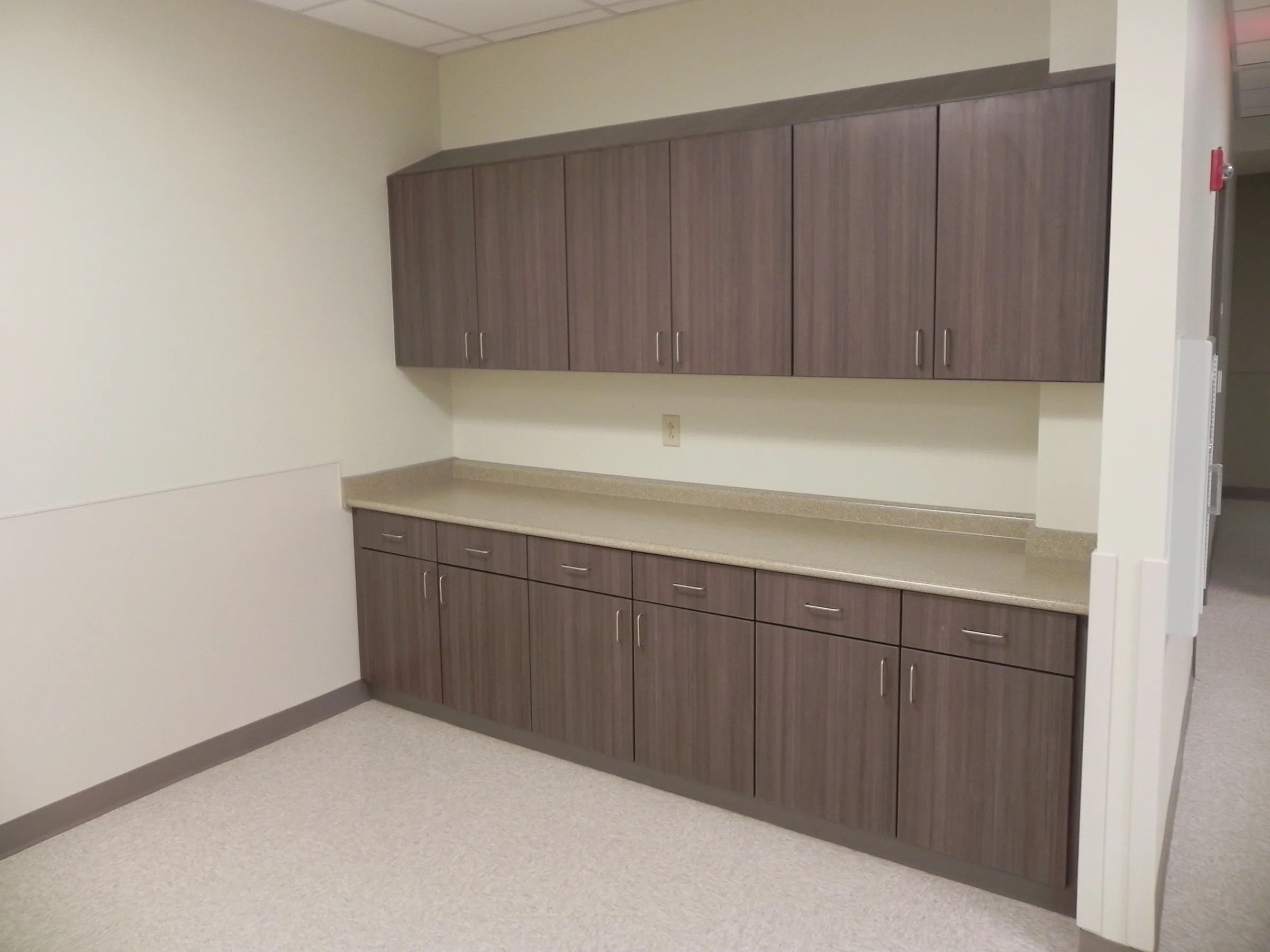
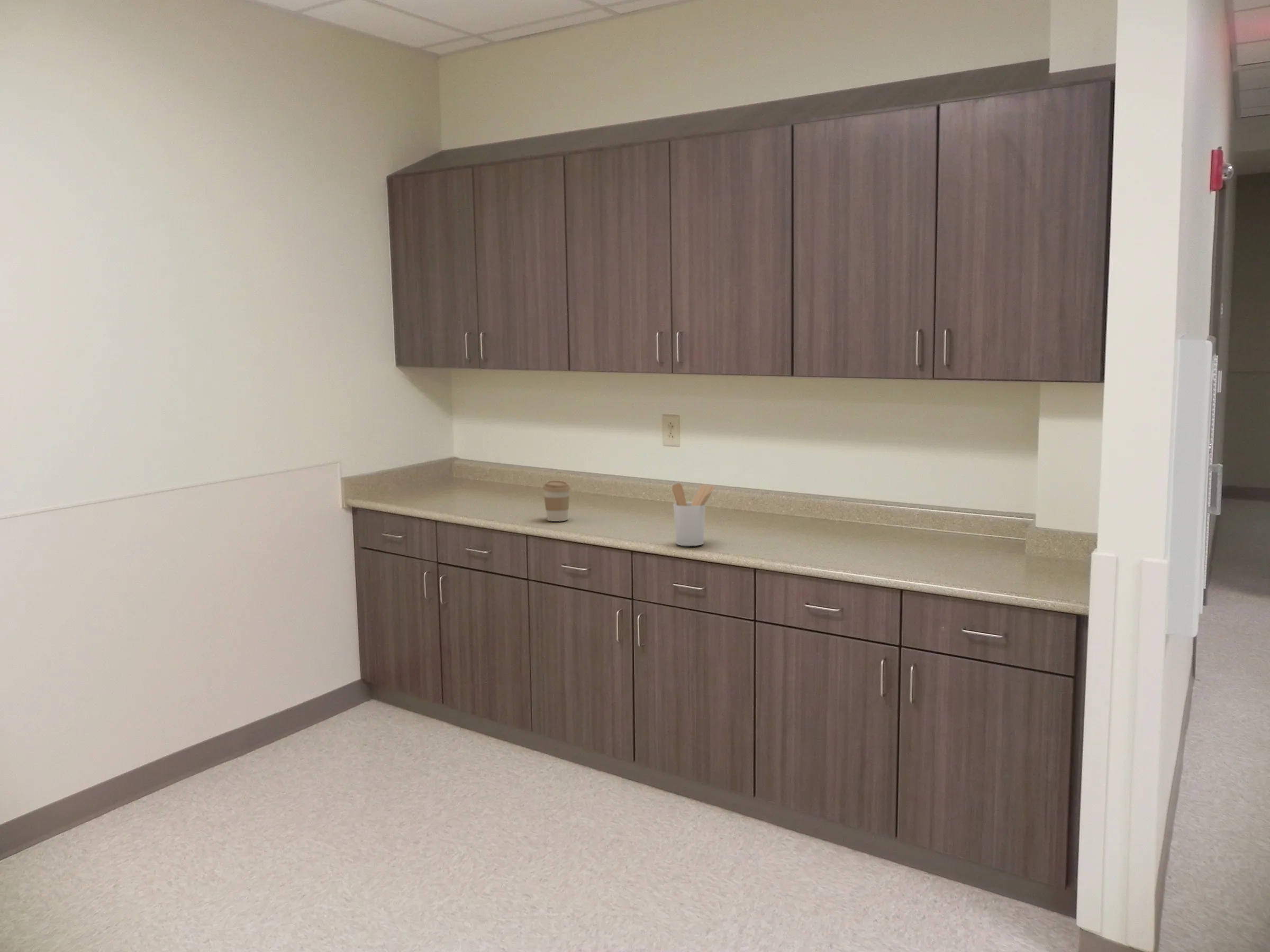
+ utensil holder [672,482,716,546]
+ coffee cup [542,480,571,522]
